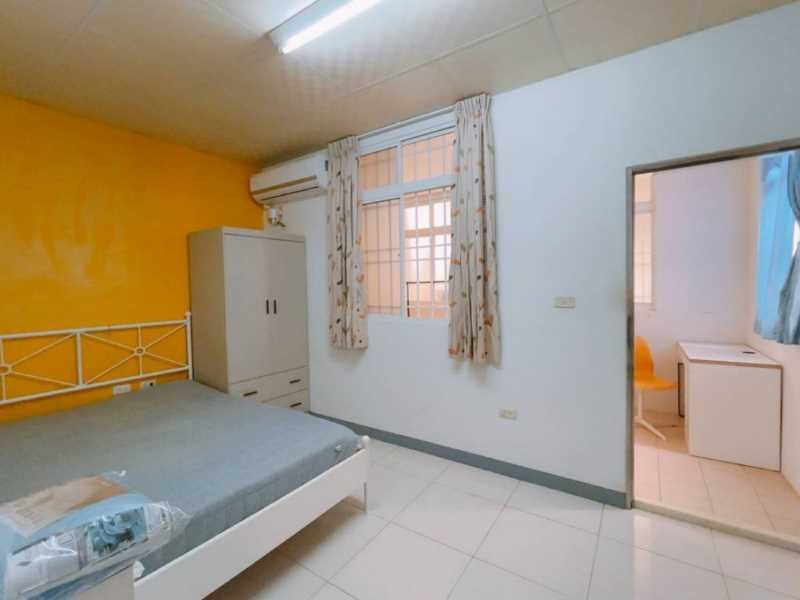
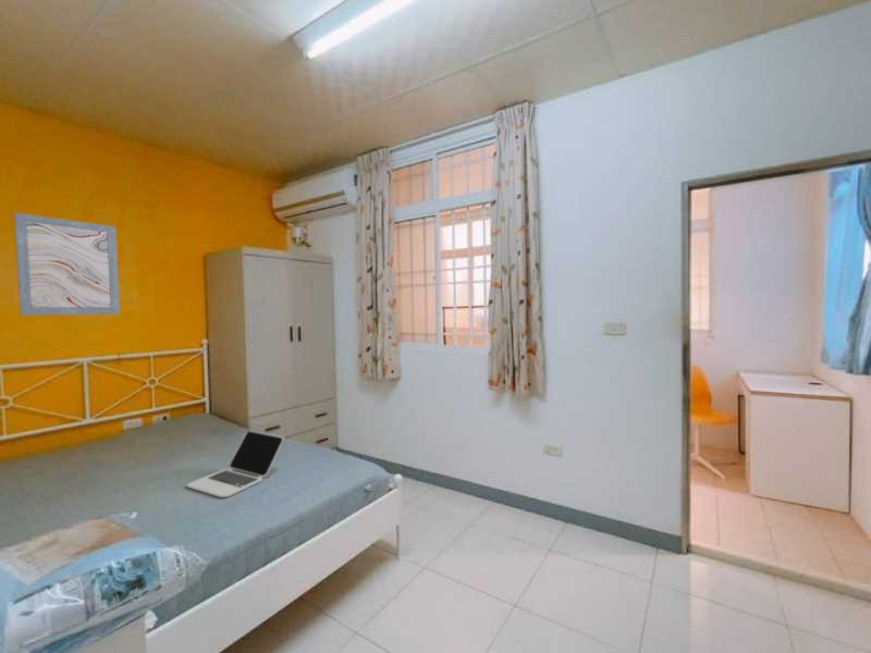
+ laptop [186,430,284,498]
+ wall art [13,211,121,316]
